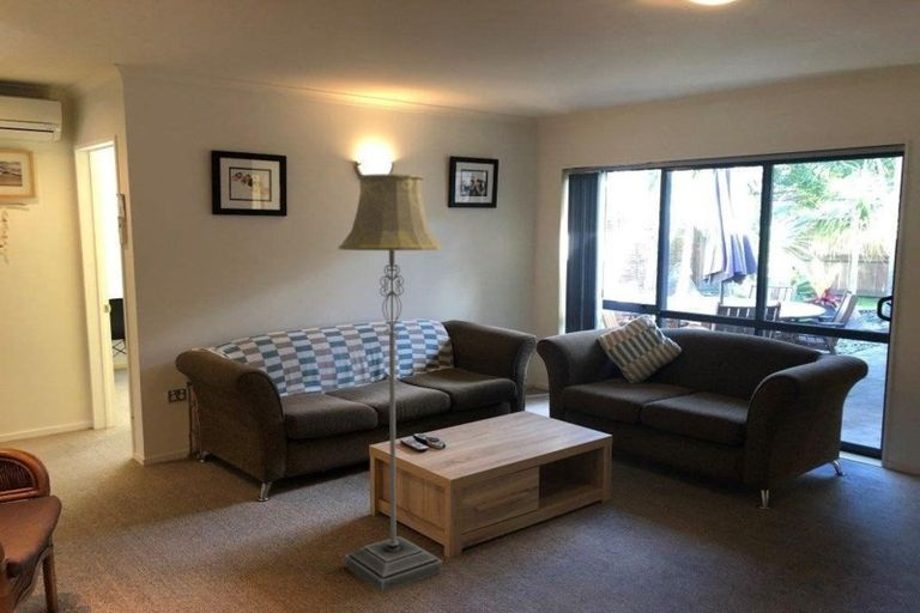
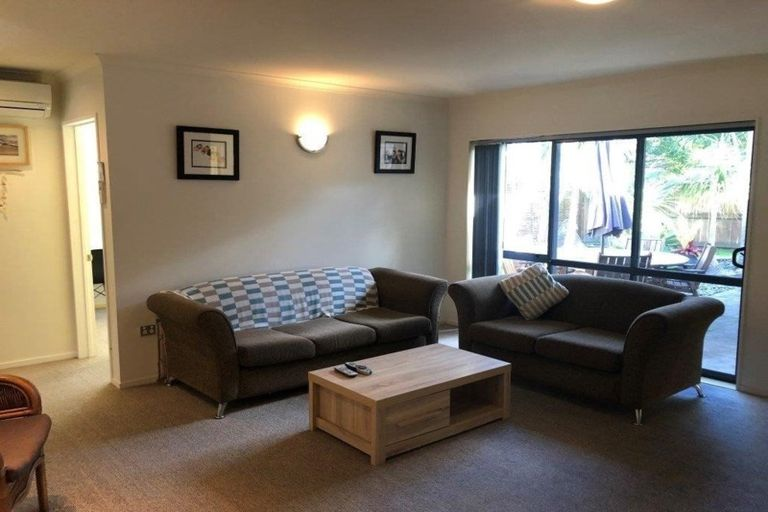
- floor lamp [338,172,444,594]
